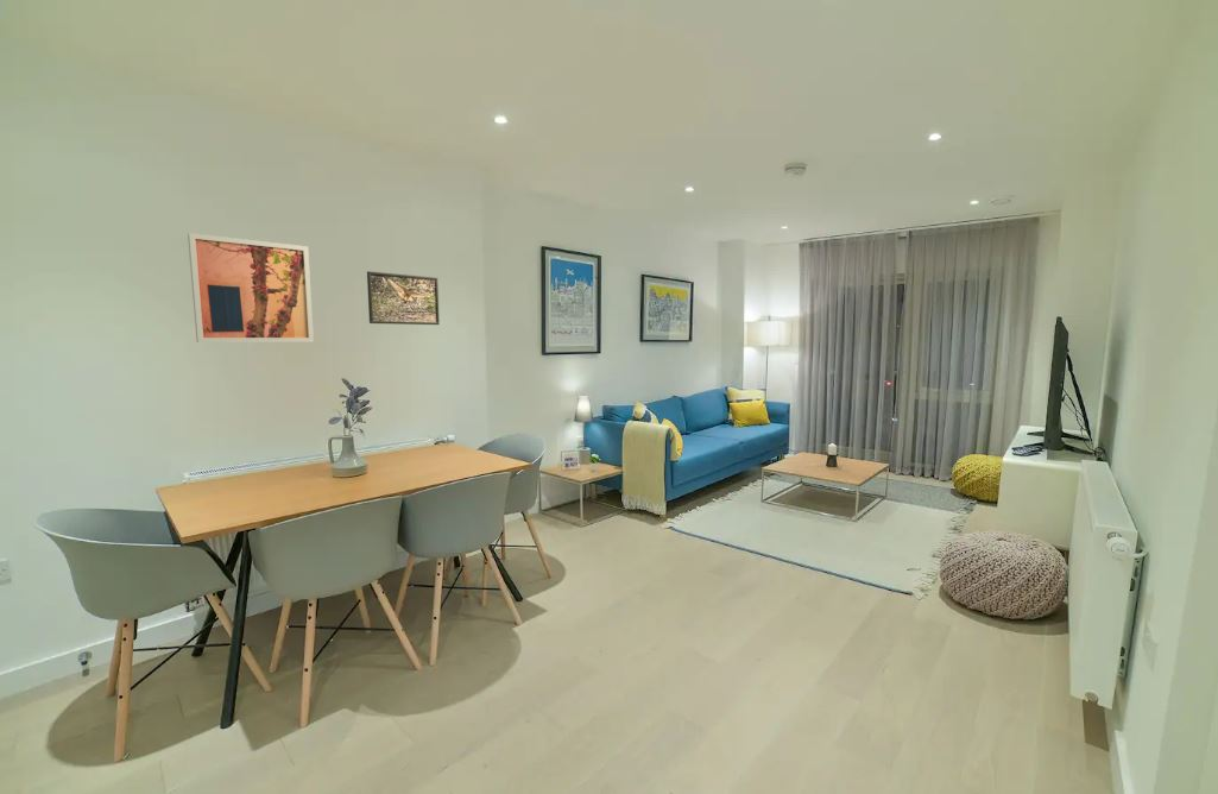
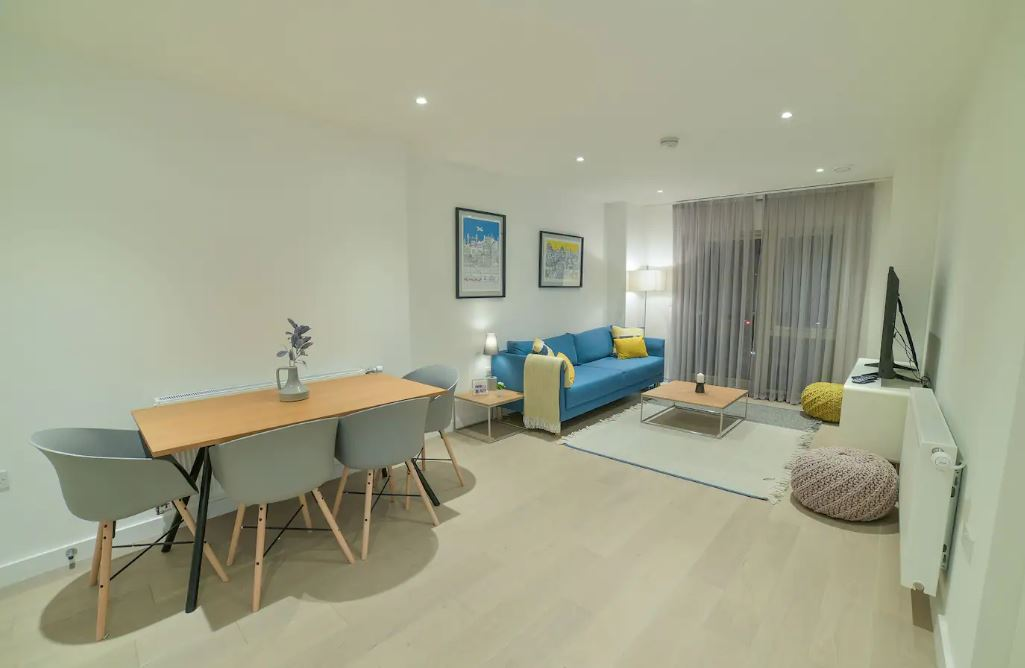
- wall art [187,232,315,344]
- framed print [366,270,441,326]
